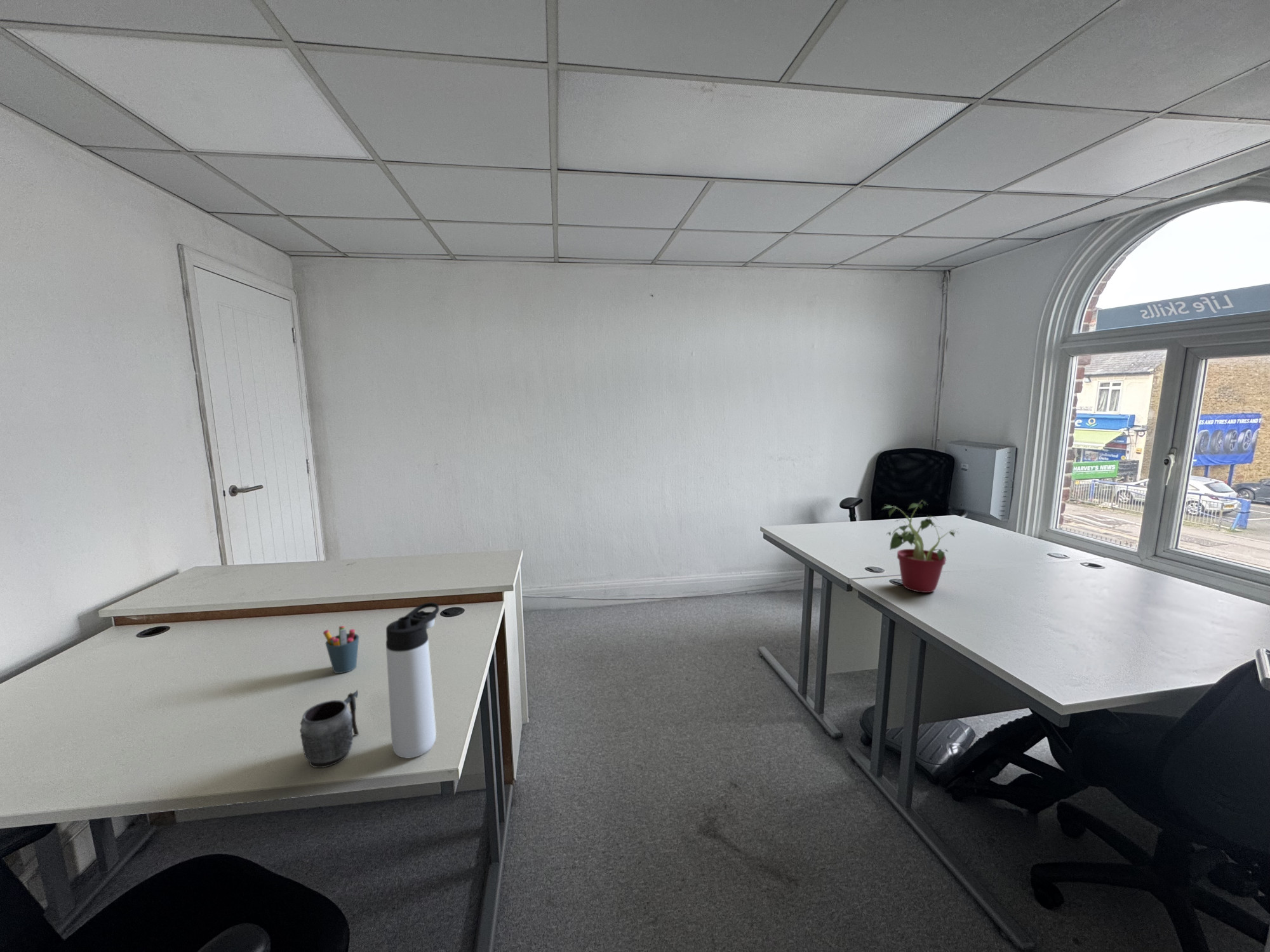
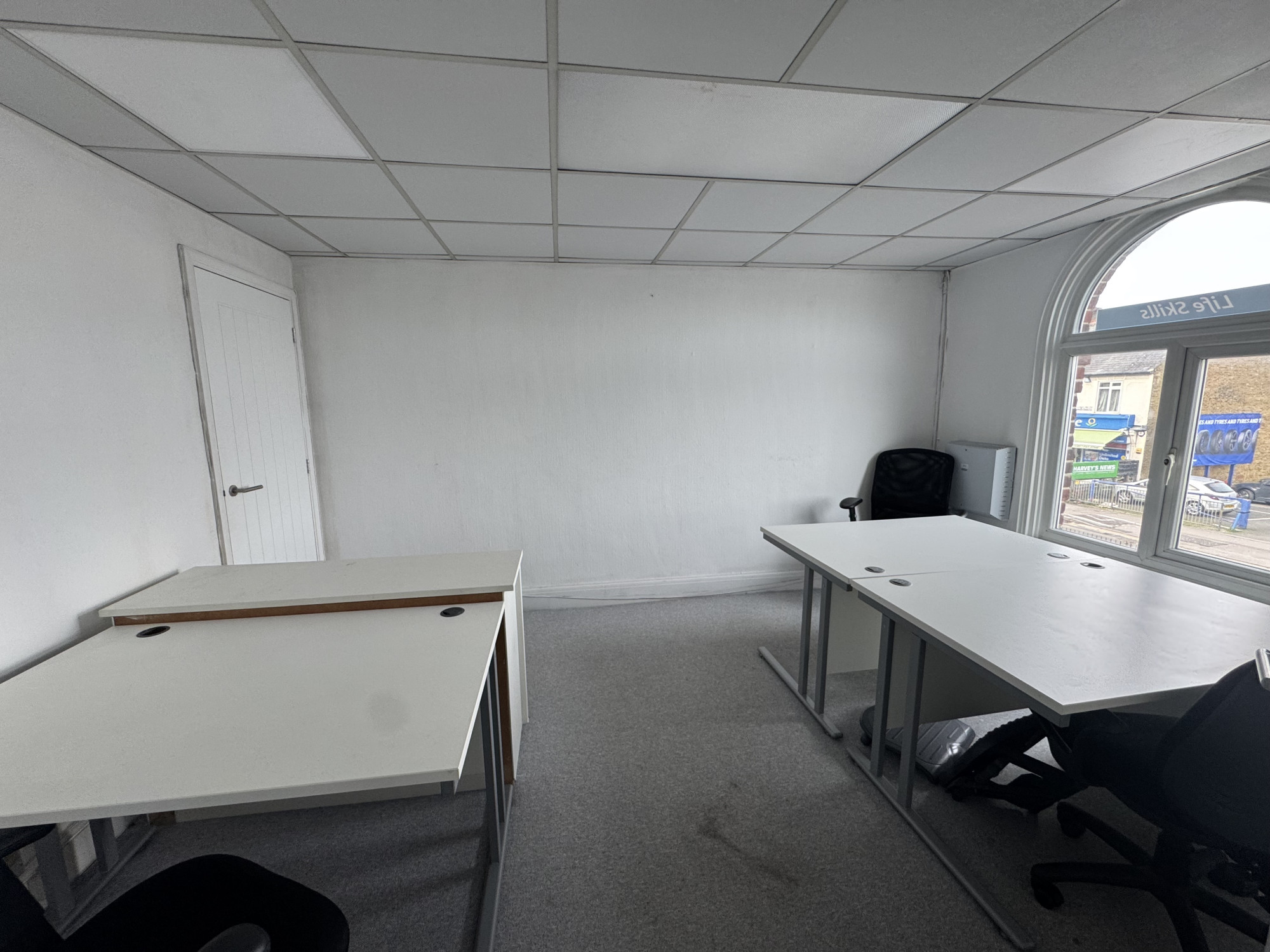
- potted plant [880,499,960,593]
- thermos bottle [385,602,440,759]
- pen holder [323,625,359,674]
- mug [299,689,359,769]
